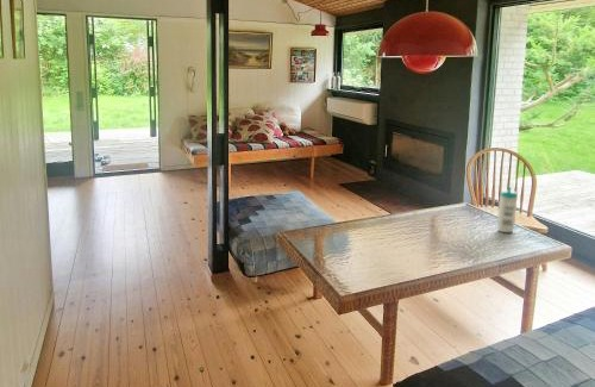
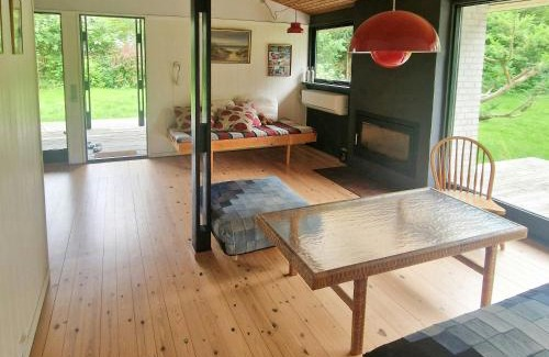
- water bottle [496,186,519,233]
